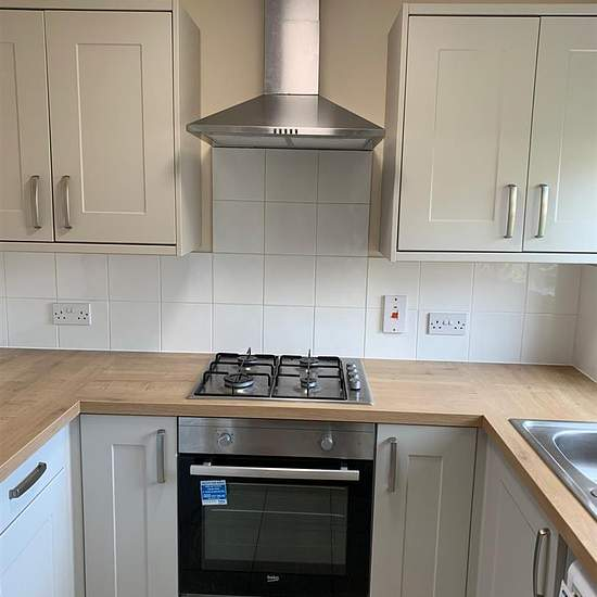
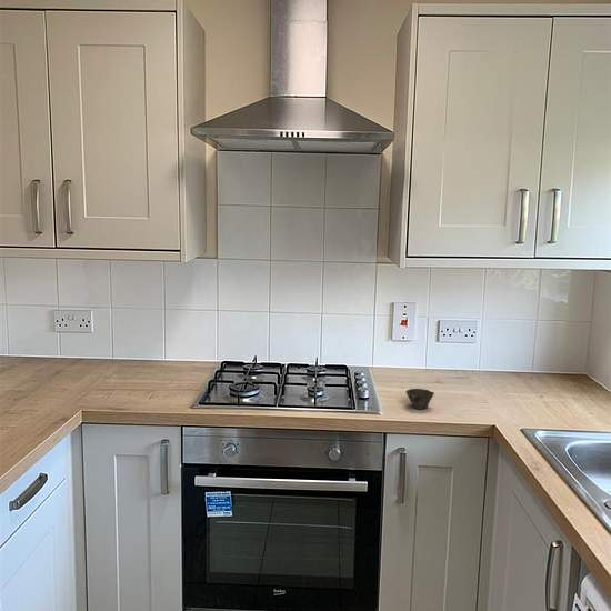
+ cup [404,388,435,410]
